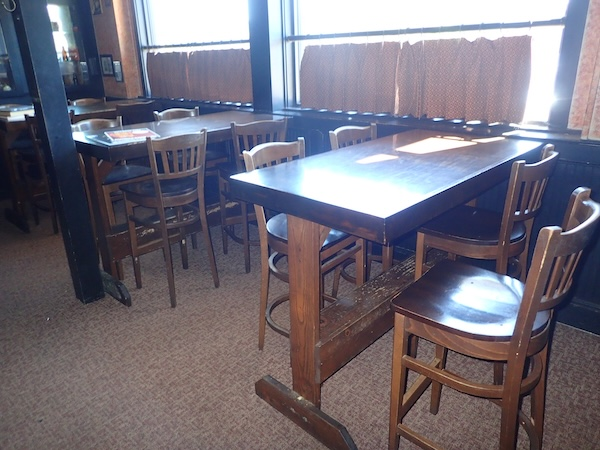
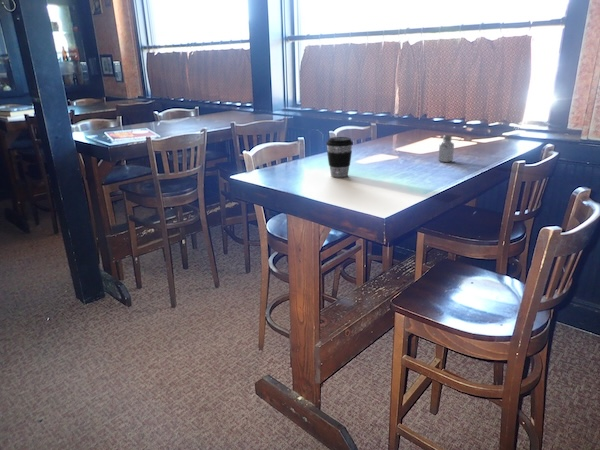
+ saltshaker [437,134,455,163]
+ coffee cup [325,136,354,178]
